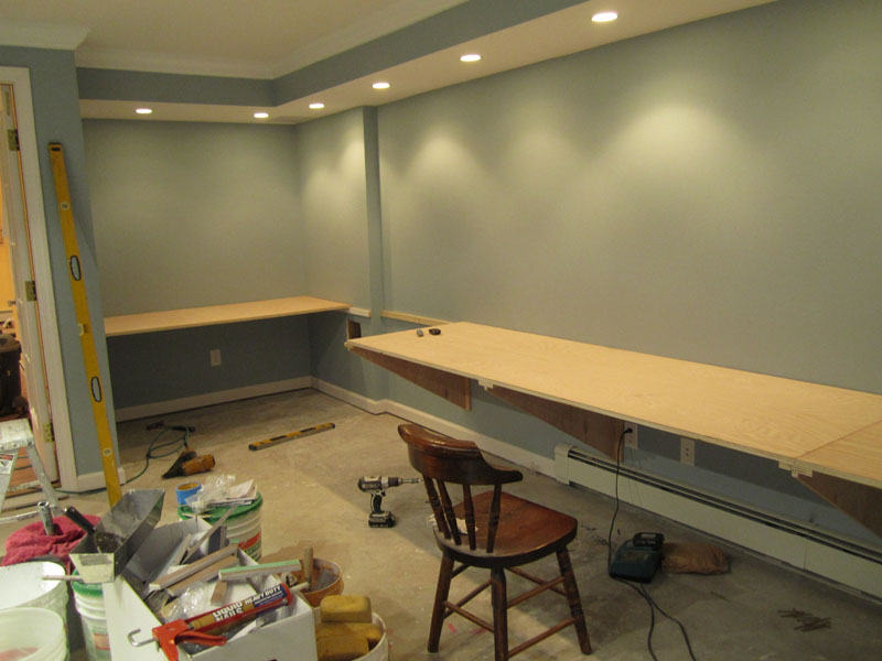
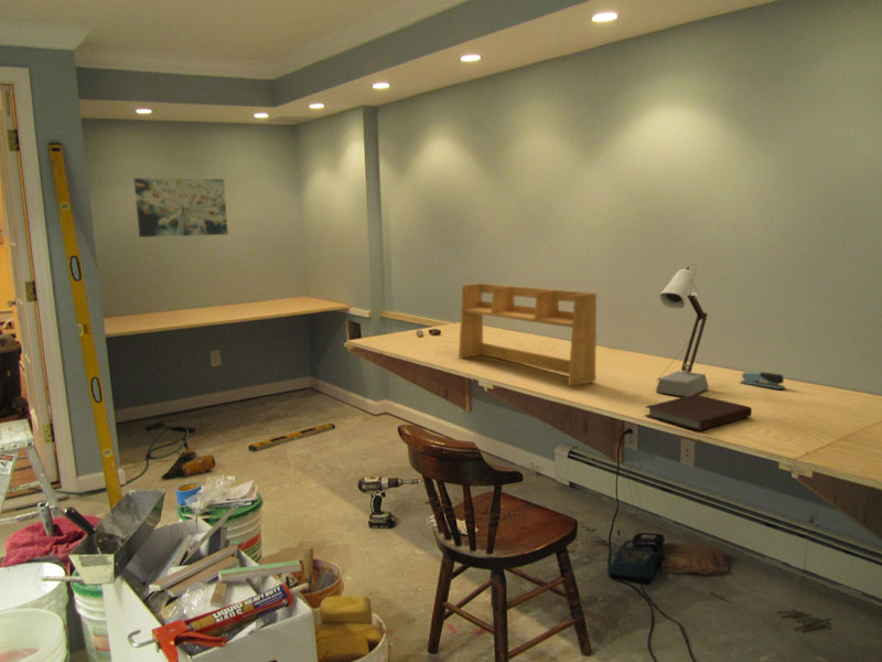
+ desk organizer [458,282,598,387]
+ stapler [739,371,786,391]
+ notebook [644,394,753,431]
+ desk lamp [655,263,710,397]
+ wall art [132,178,229,238]
